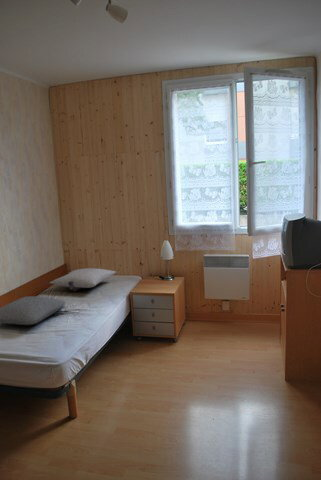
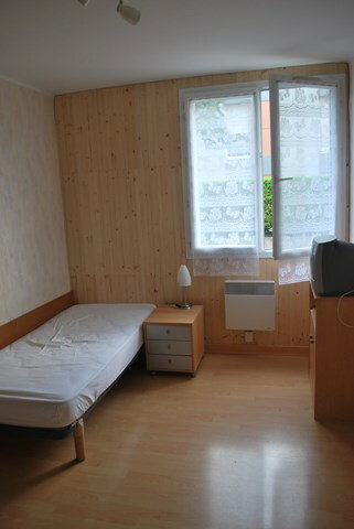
- pillow [48,267,117,292]
- cushion [0,295,67,326]
